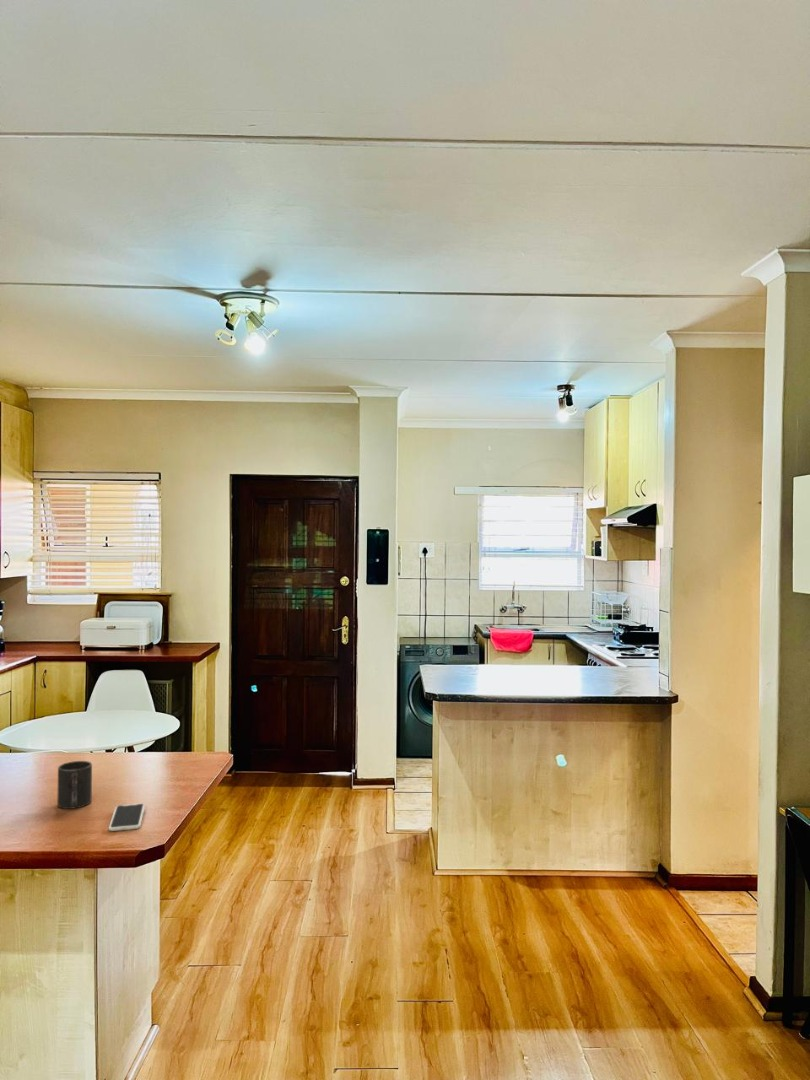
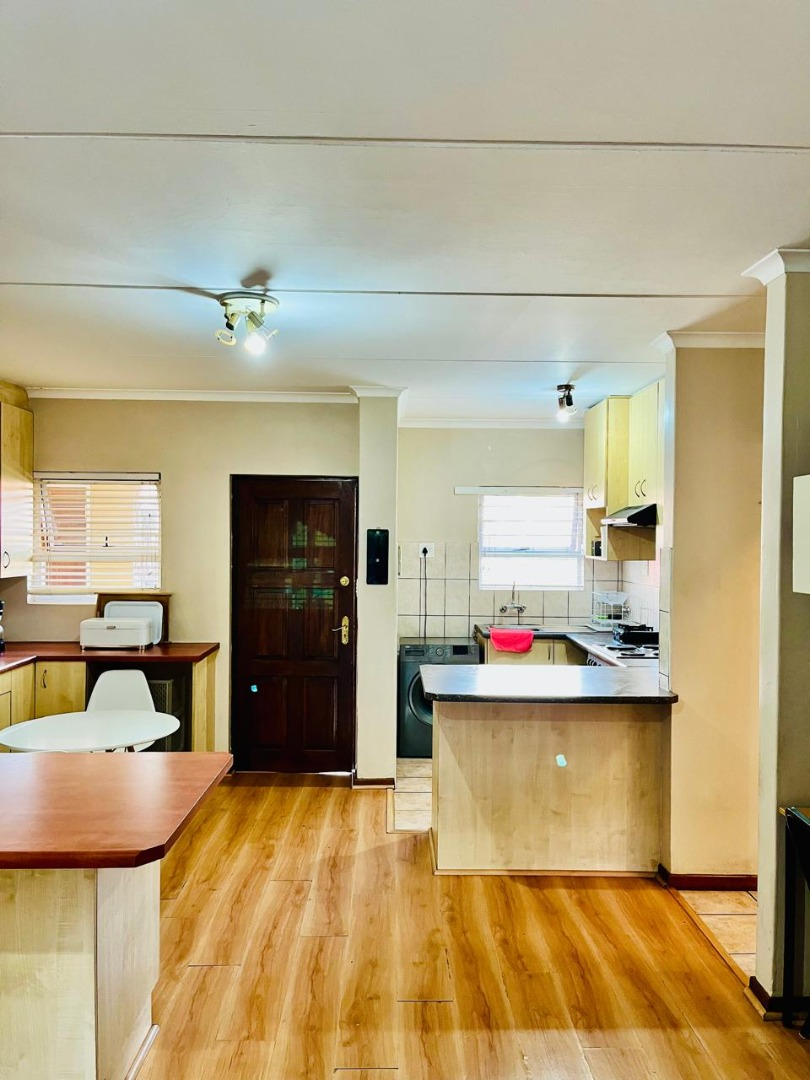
- smartphone [108,803,146,832]
- mug [56,760,93,810]
